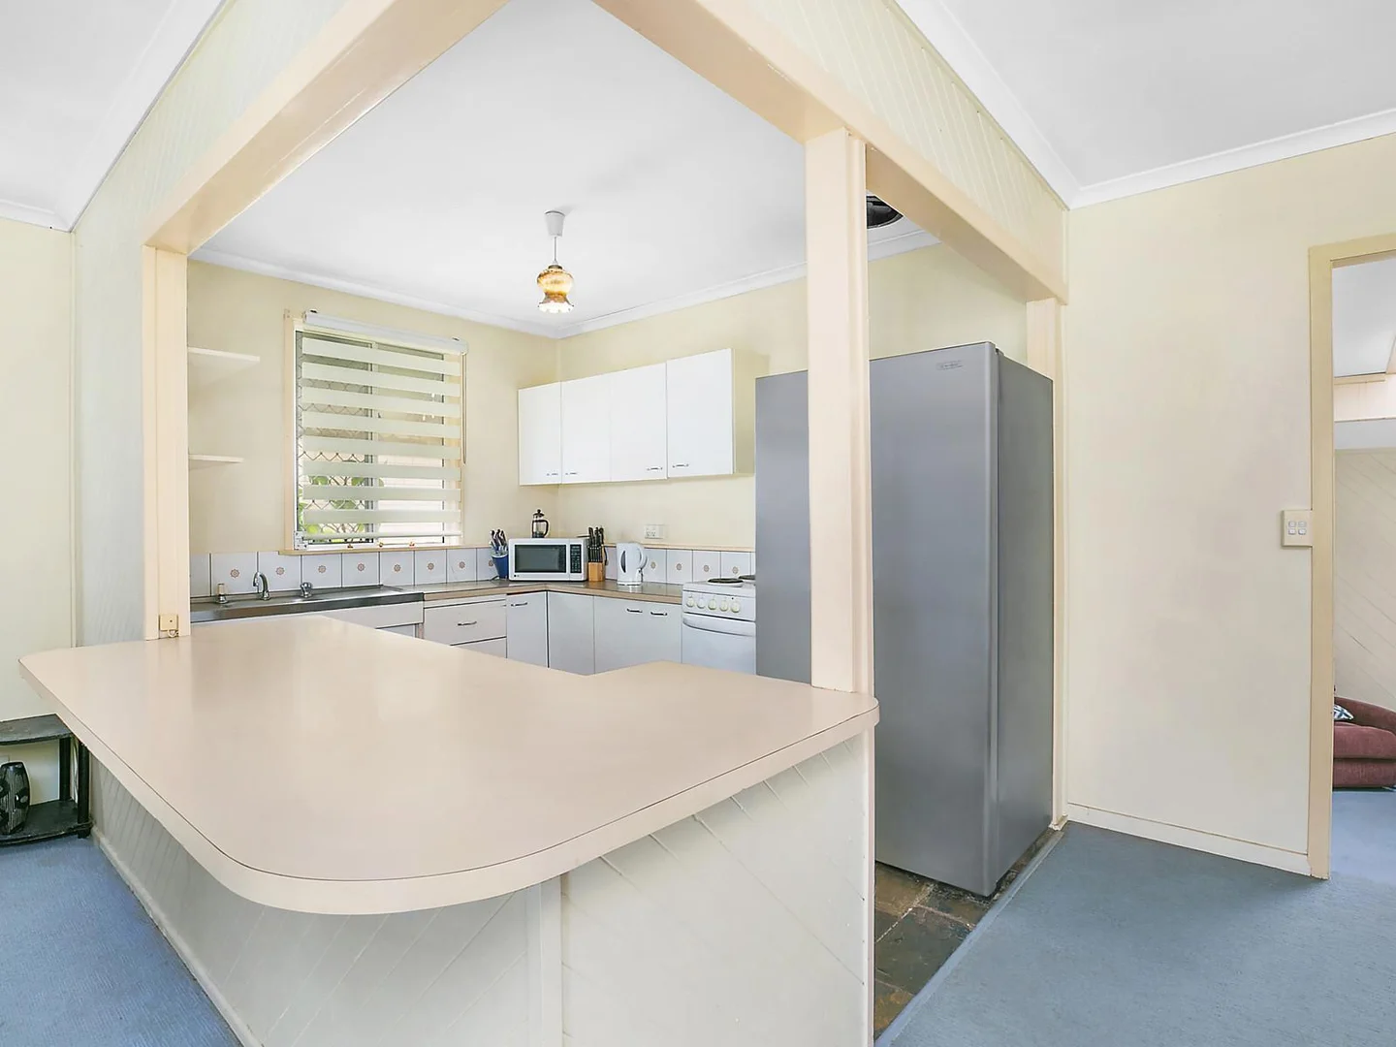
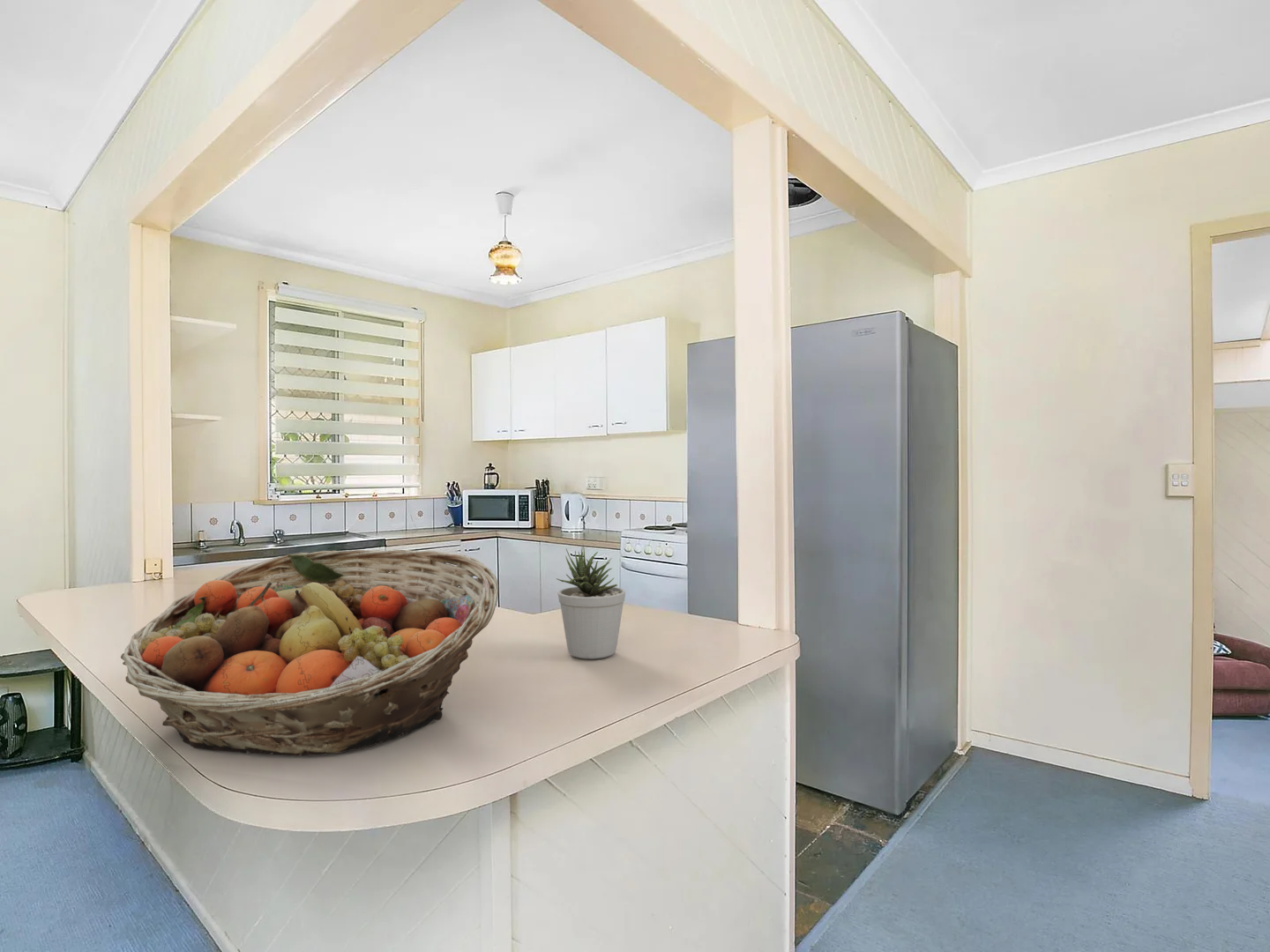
+ fruit basket [120,549,499,756]
+ potted plant [556,545,626,660]
